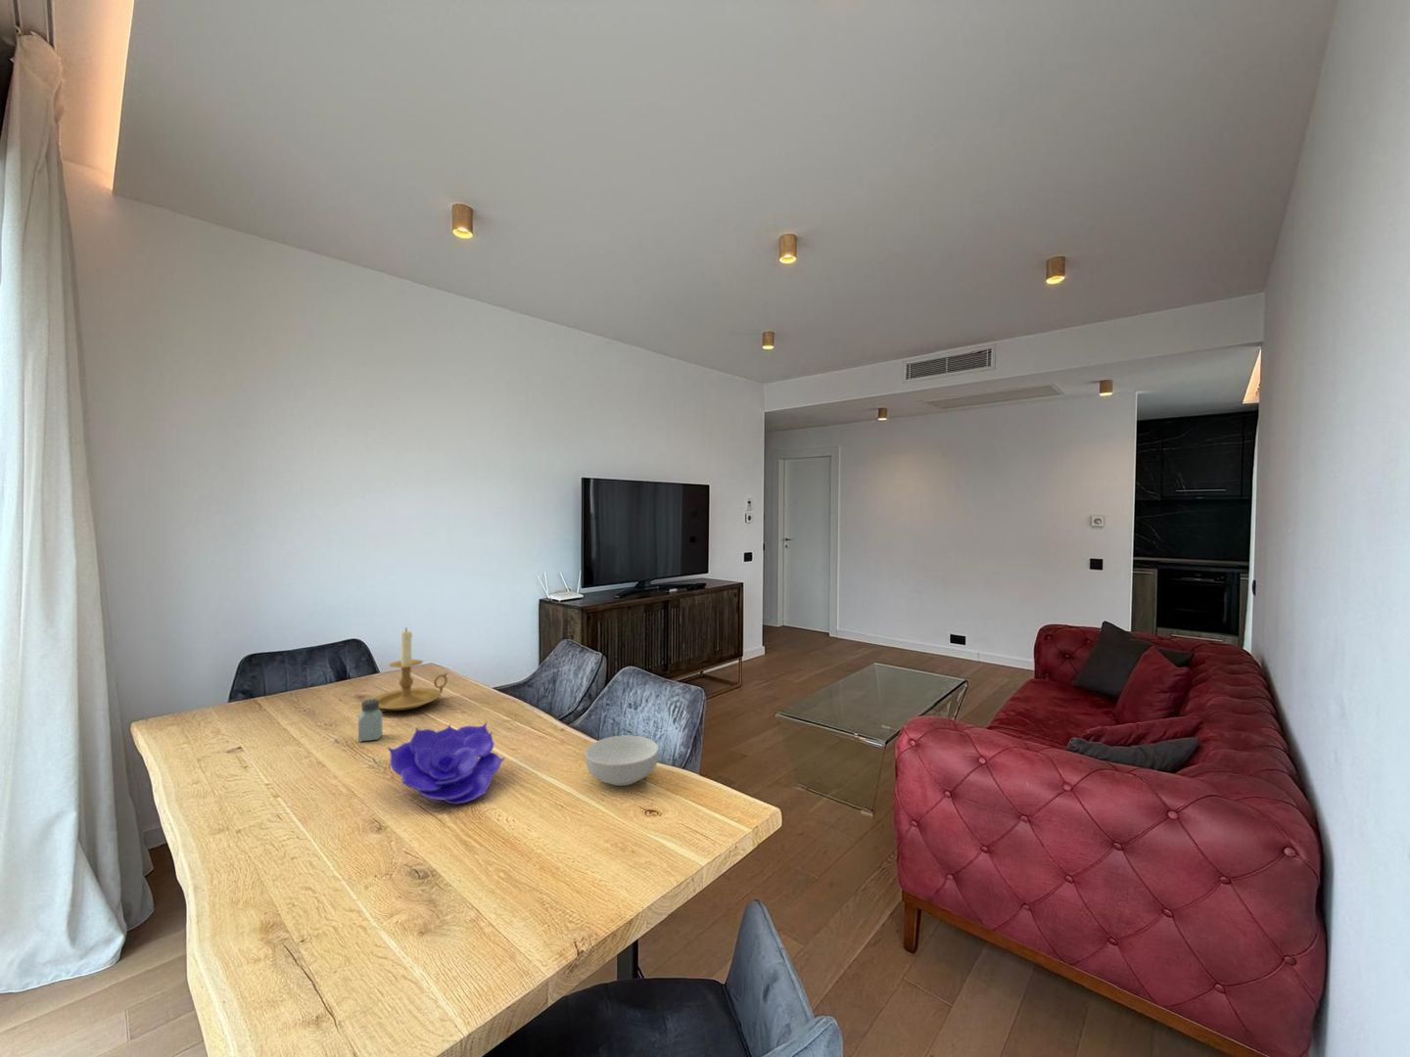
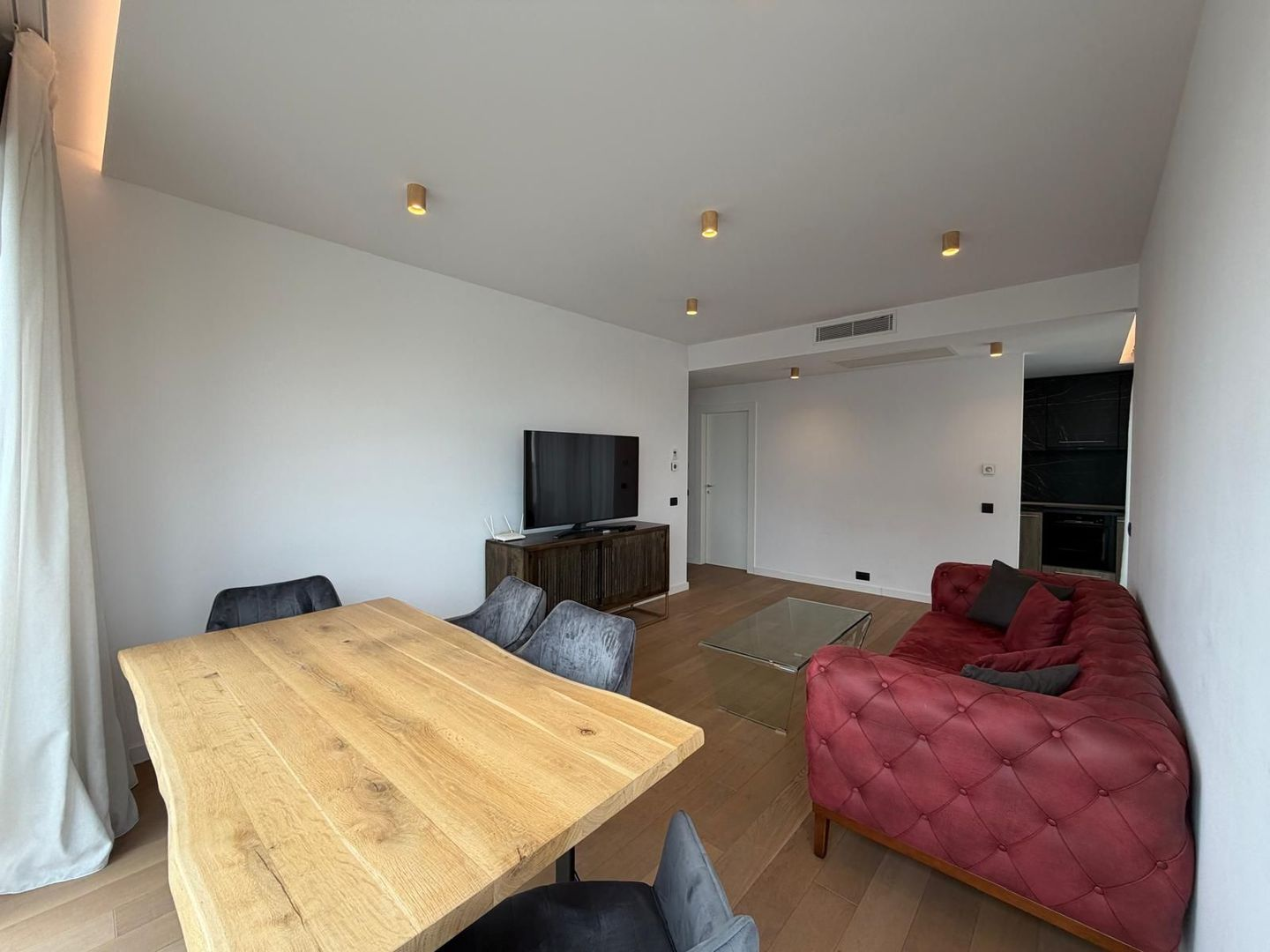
- decorative bowl [386,721,506,805]
- saltshaker [357,697,384,743]
- candle holder [372,626,450,712]
- cereal bowl [585,734,659,787]
